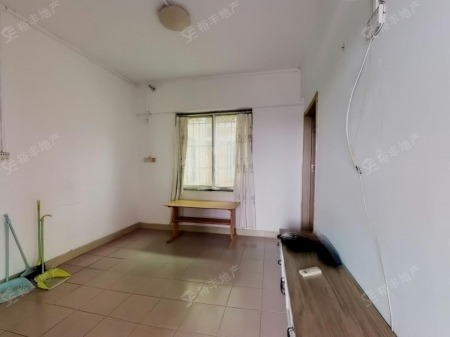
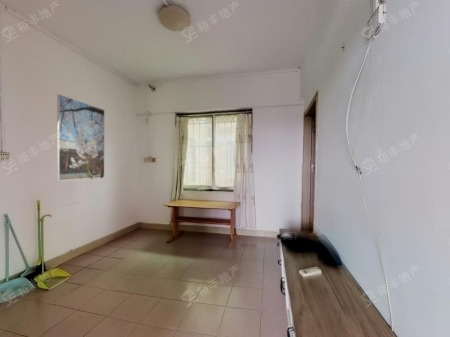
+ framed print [56,93,105,182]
